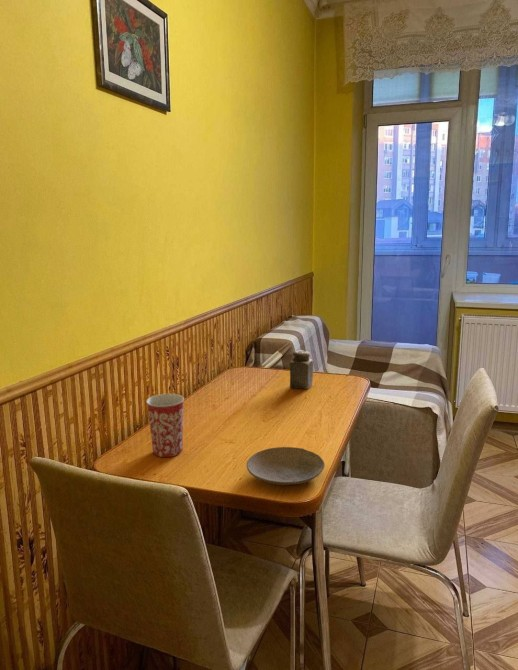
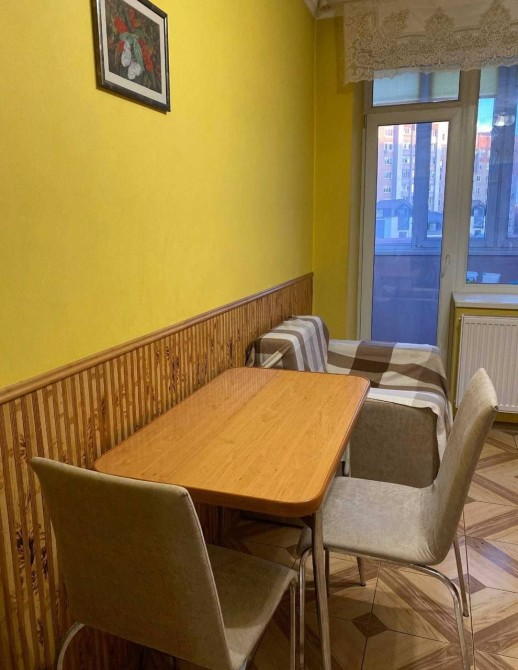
- salt shaker [289,349,314,390]
- plate [246,446,326,486]
- mug [145,393,185,458]
